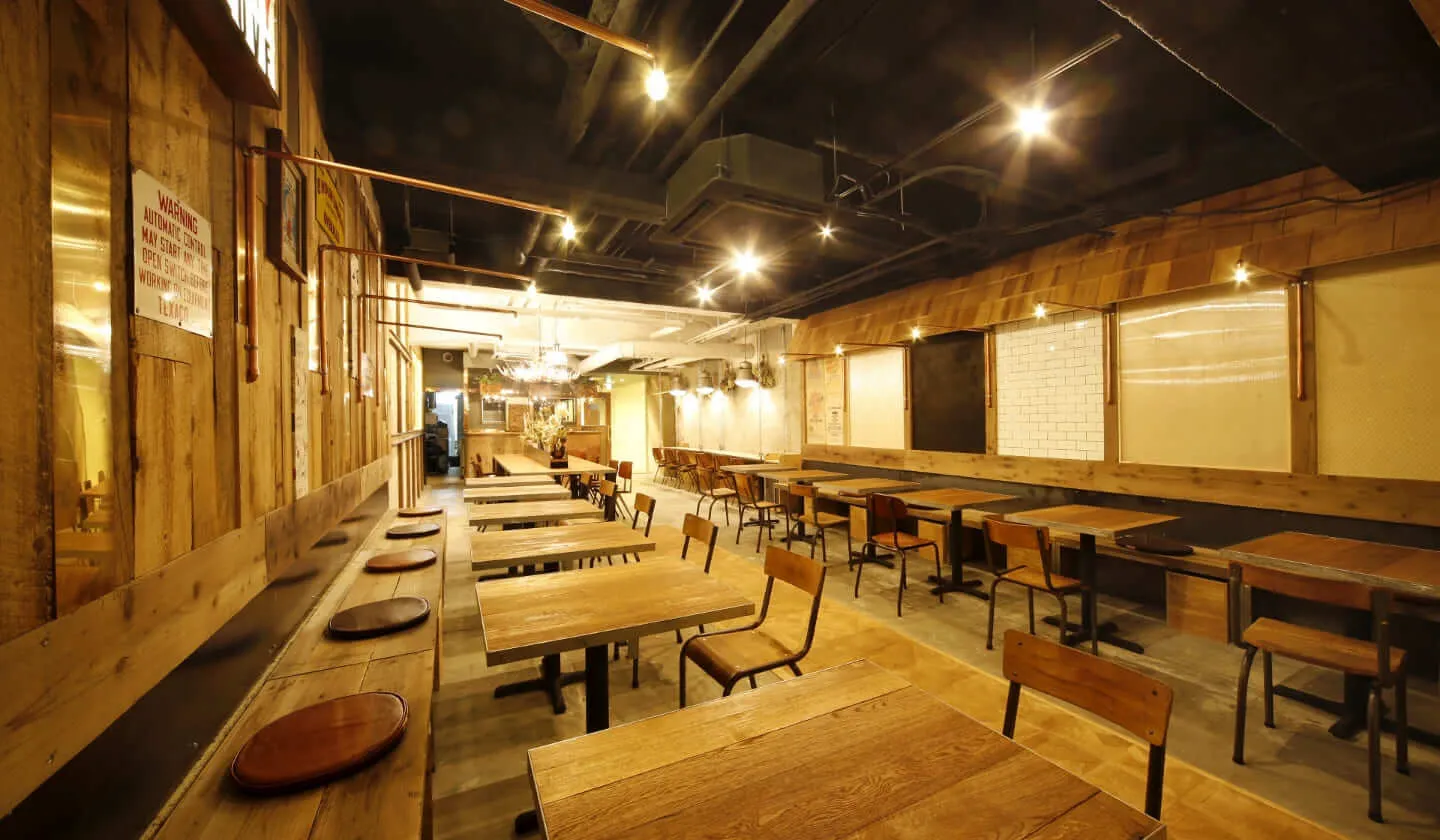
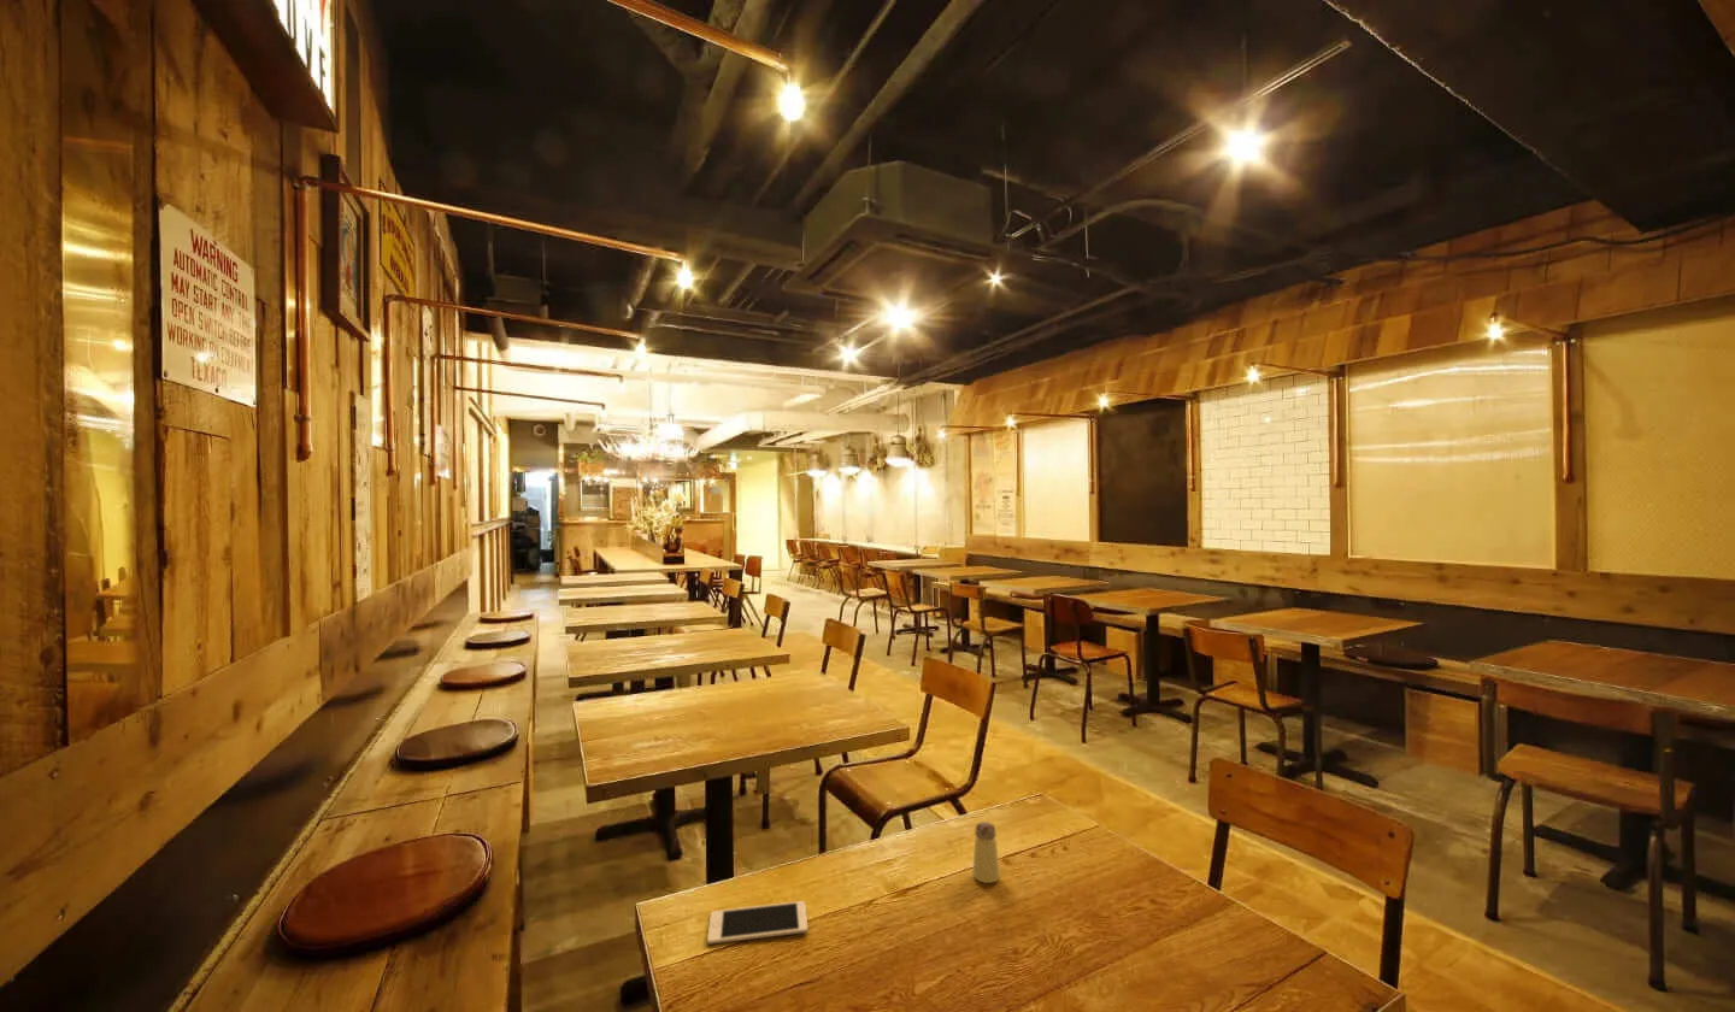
+ saltshaker [971,820,1001,884]
+ cell phone [706,900,808,946]
